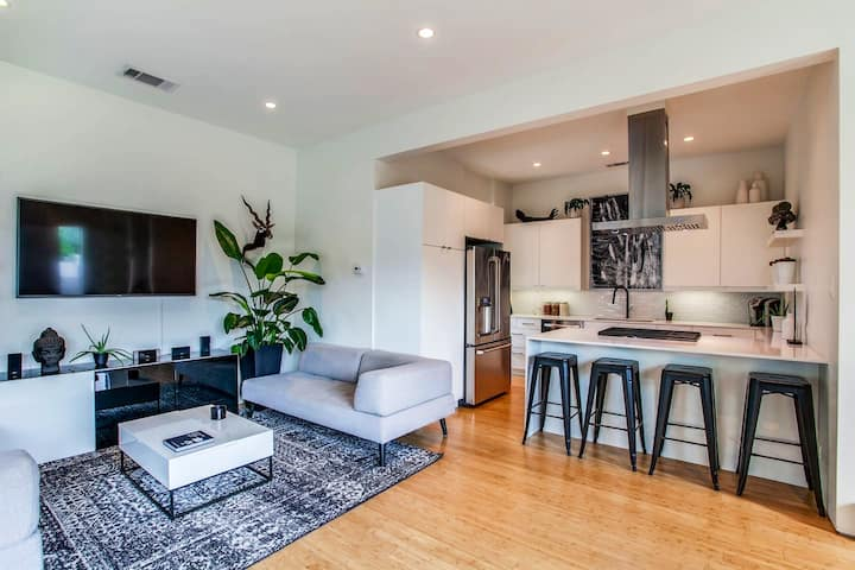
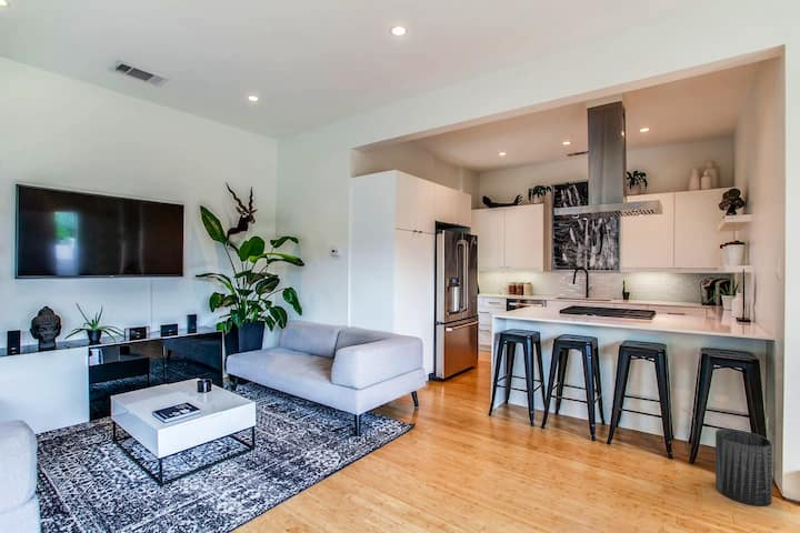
+ trash can [714,428,773,507]
